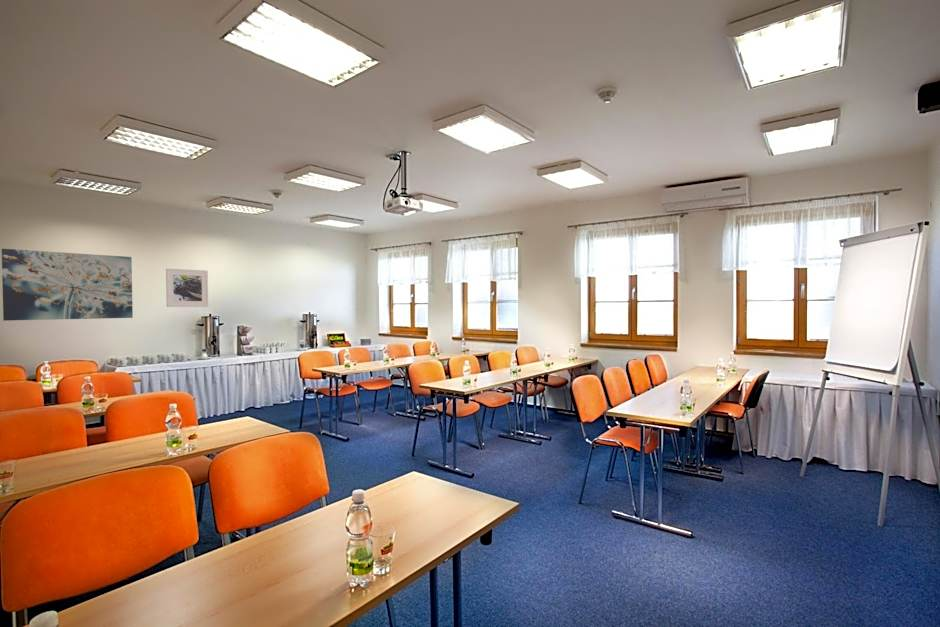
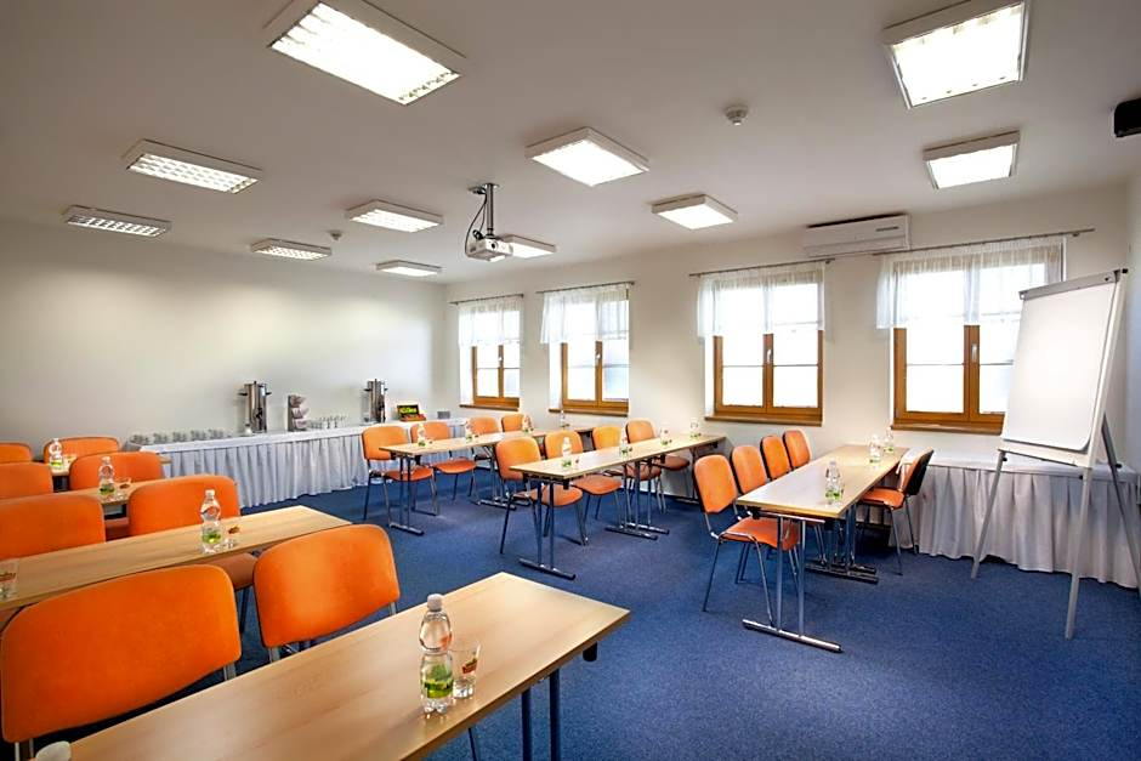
- wall art [1,248,134,322]
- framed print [165,268,209,308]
